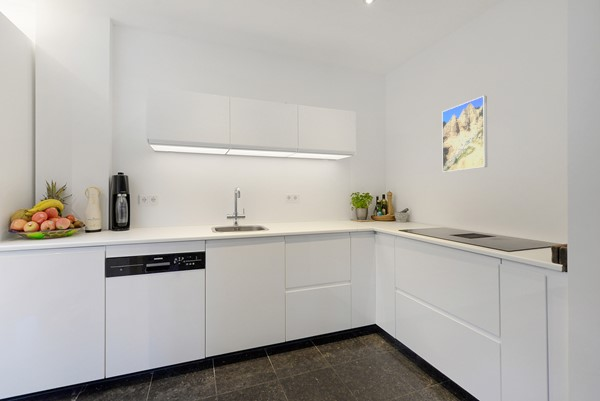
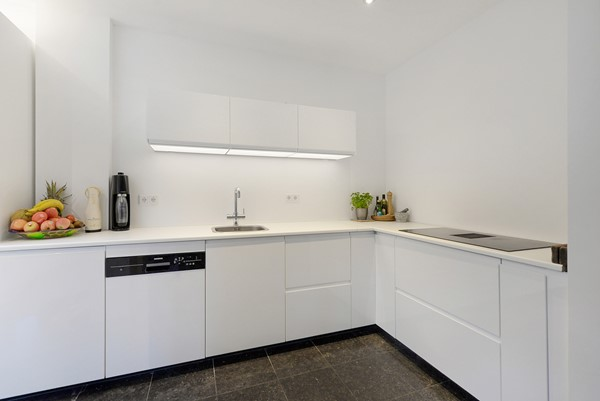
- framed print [441,95,488,173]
